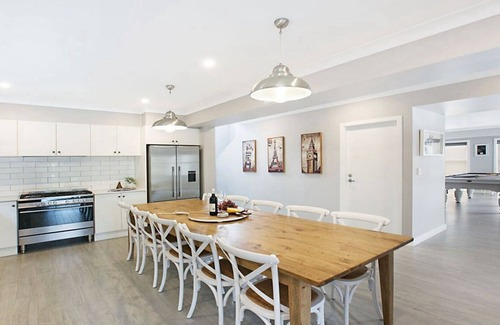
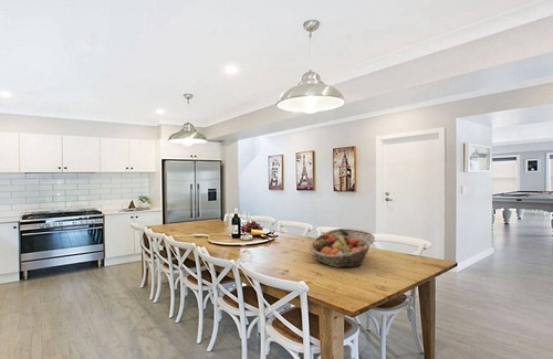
+ fruit basket [309,228,376,268]
